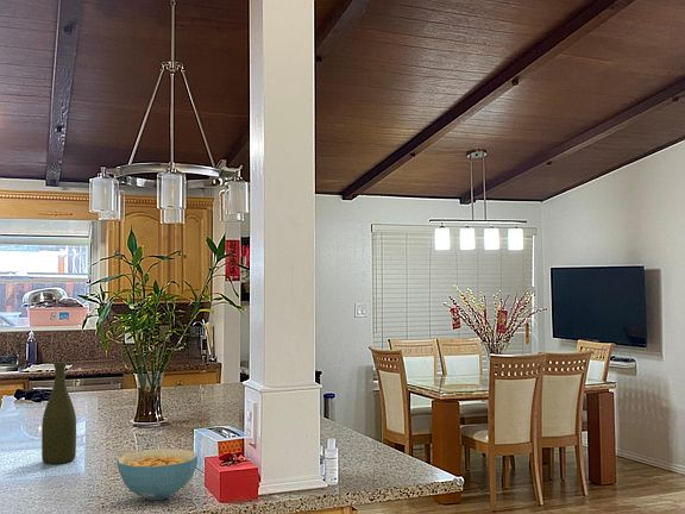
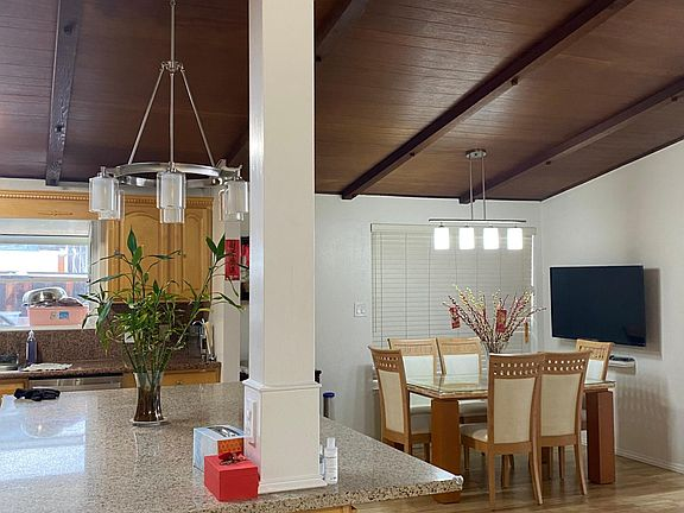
- bottle [40,362,77,465]
- cereal bowl [115,447,200,501]
